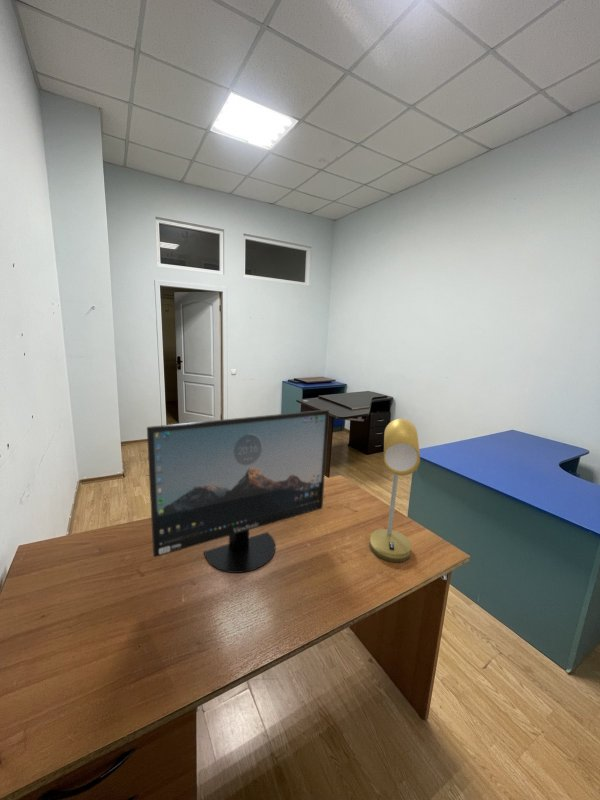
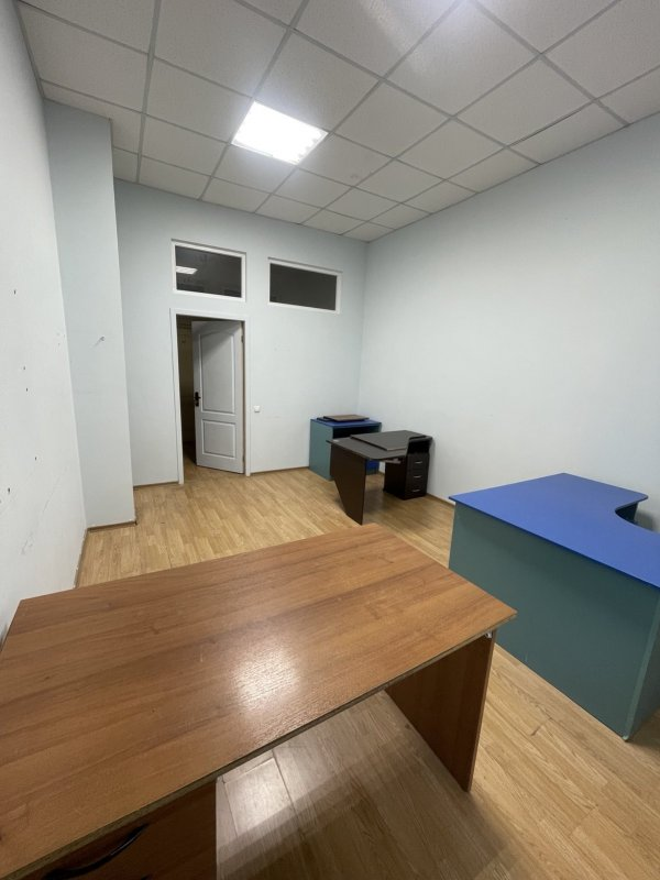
- desk lamp [369,418,421,563]
- monitor [146,409,330,574]
